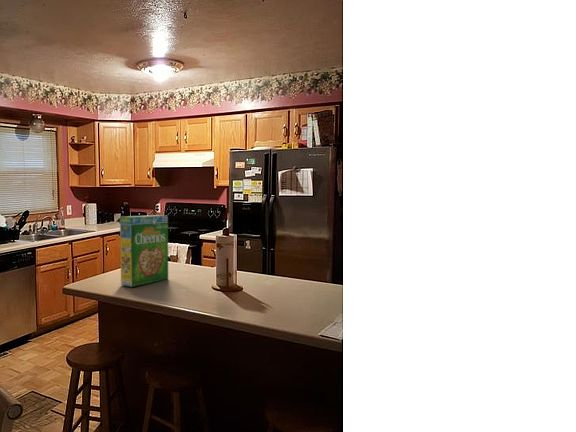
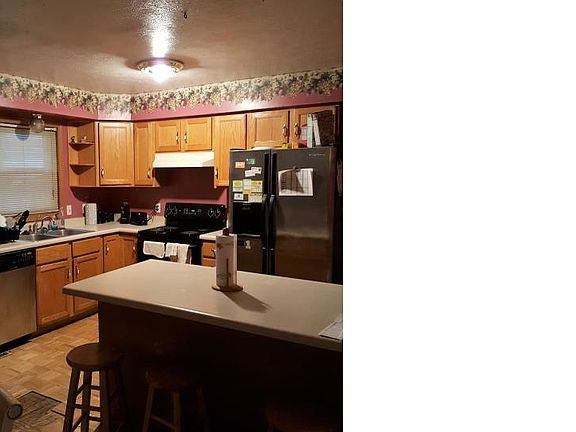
- cereal box [119,214,169,288]
